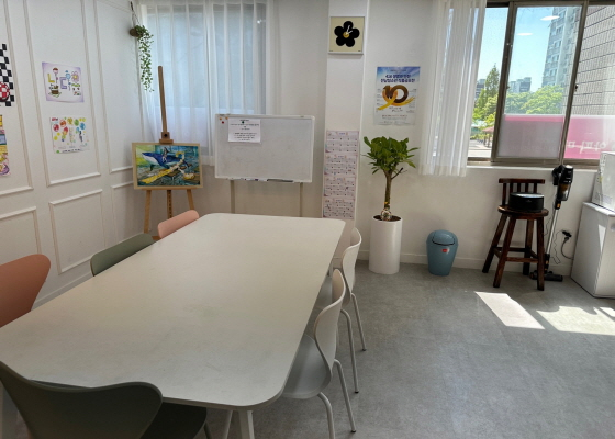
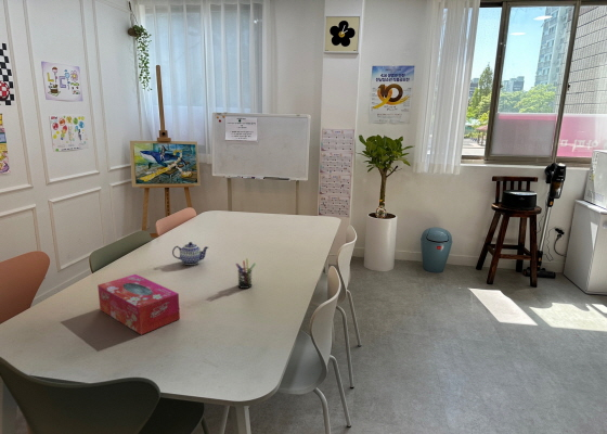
+ teapot [171,241,209,266]
+ tissue box [96,273,181,336]
+ pen holder [235,257,257,290]
